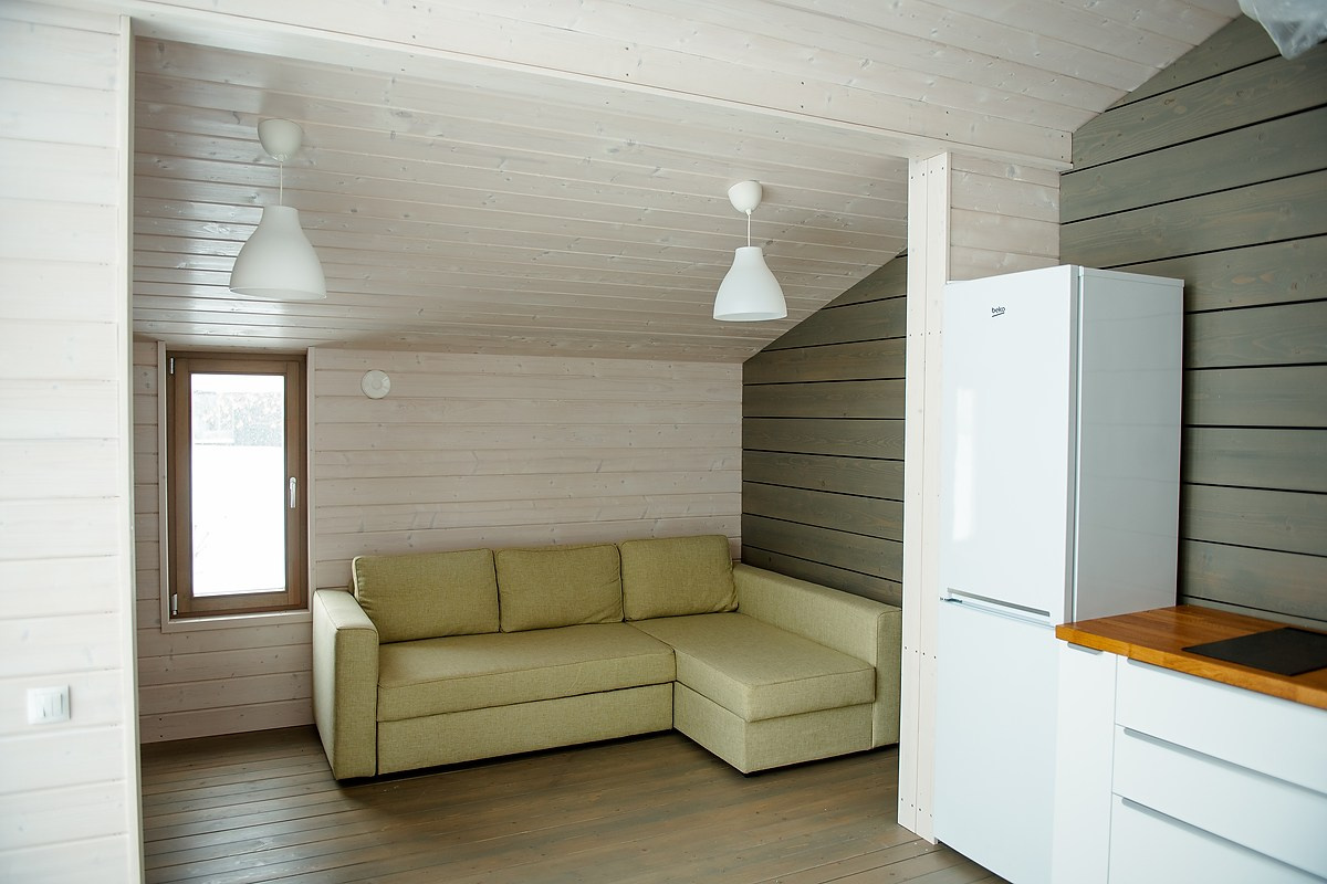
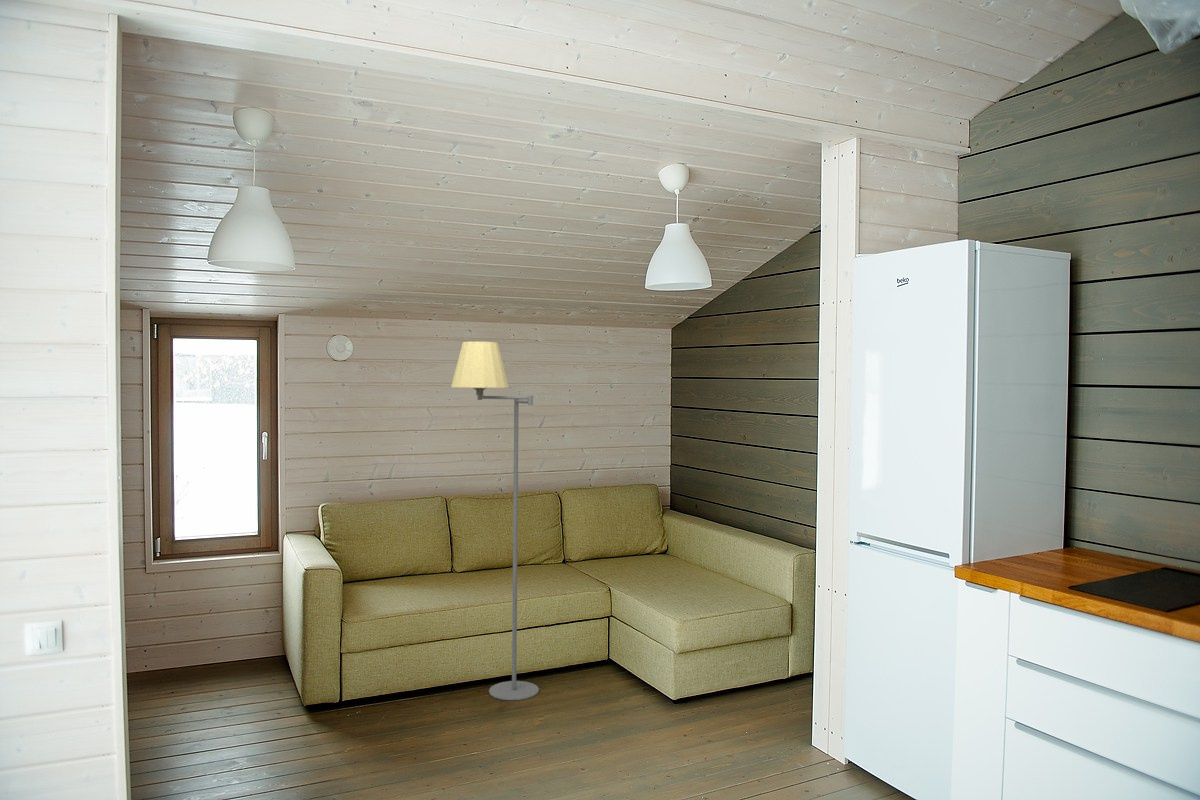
+ floor lamp [450,341,540,701]
